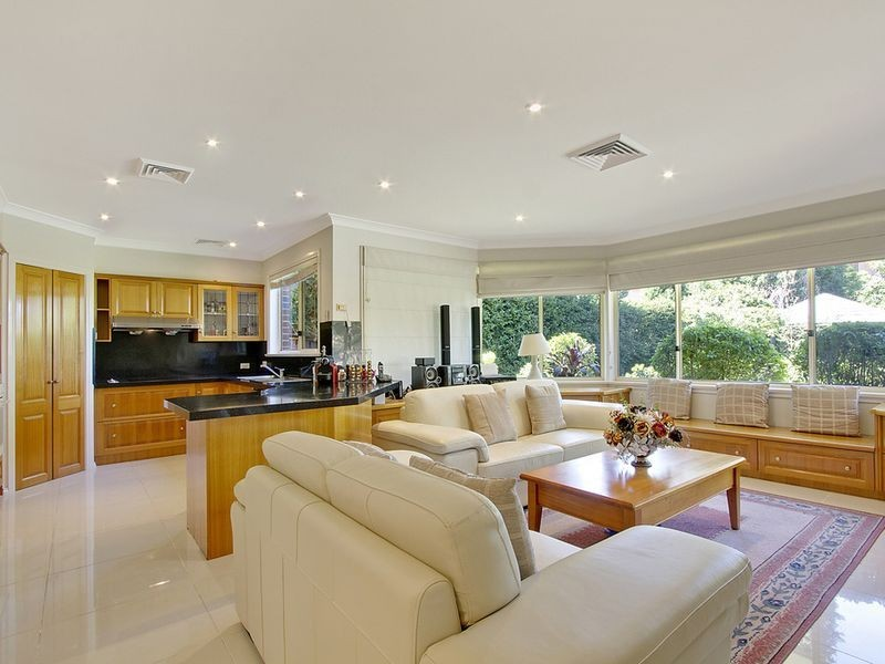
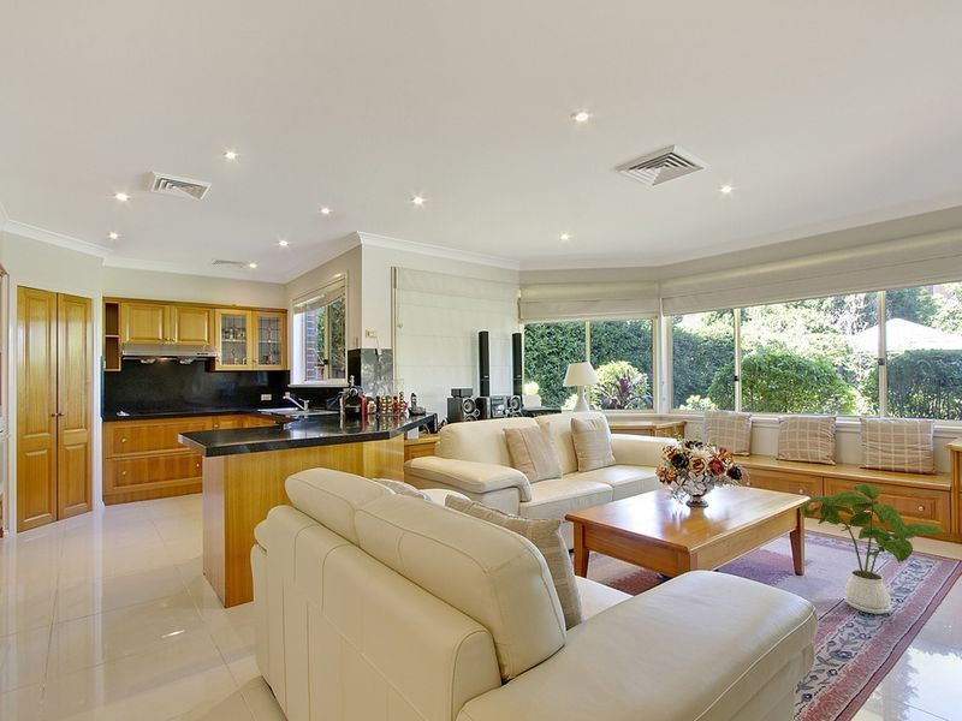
+ house plant [798,482,951,615]
